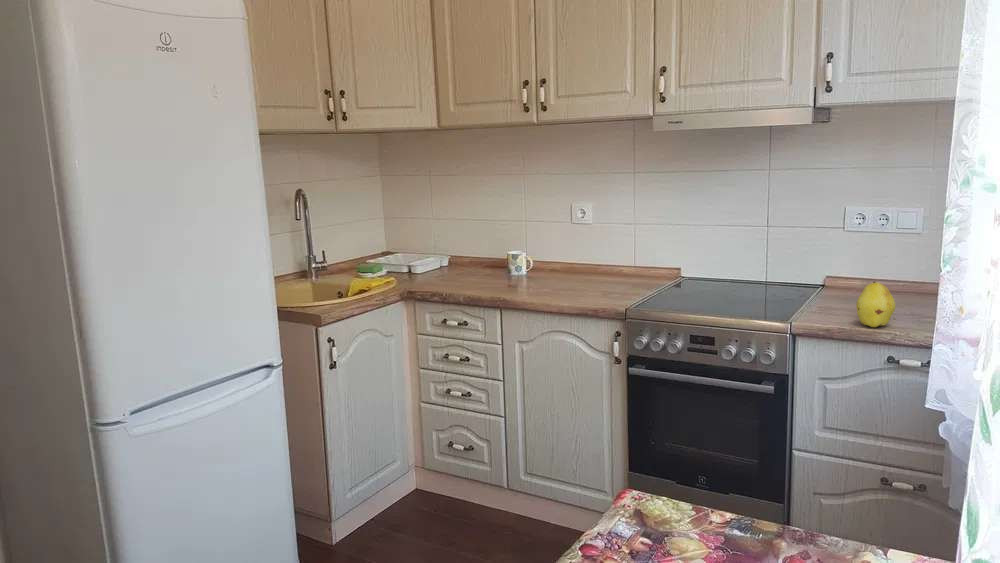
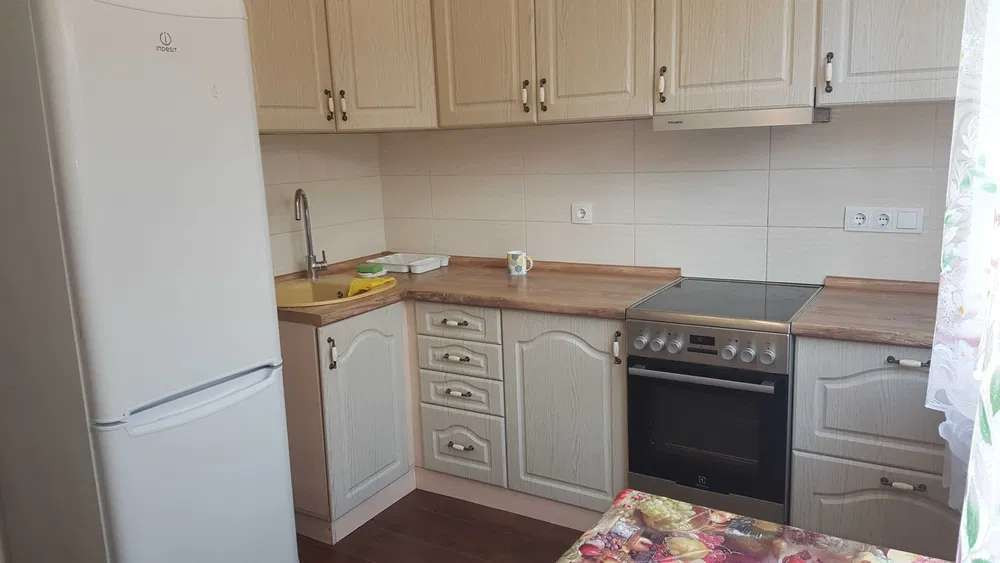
- fruit [856,281,896,328]
